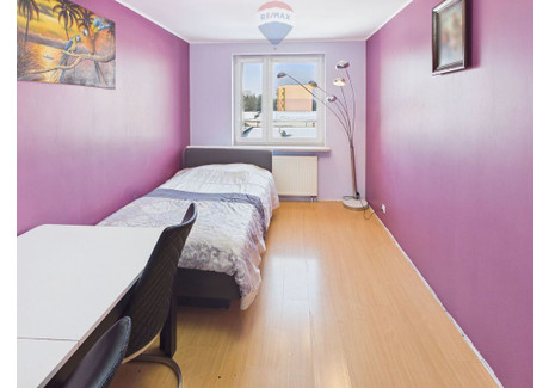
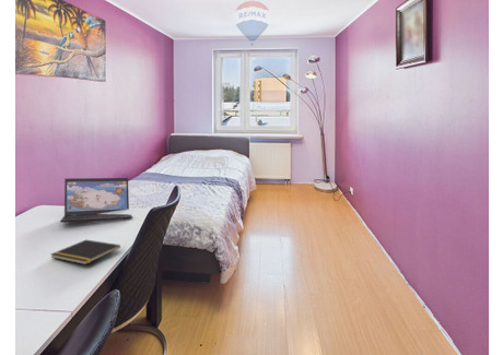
+ laptop [59,177,133,224]
+ notepad [50,238,121,265]
